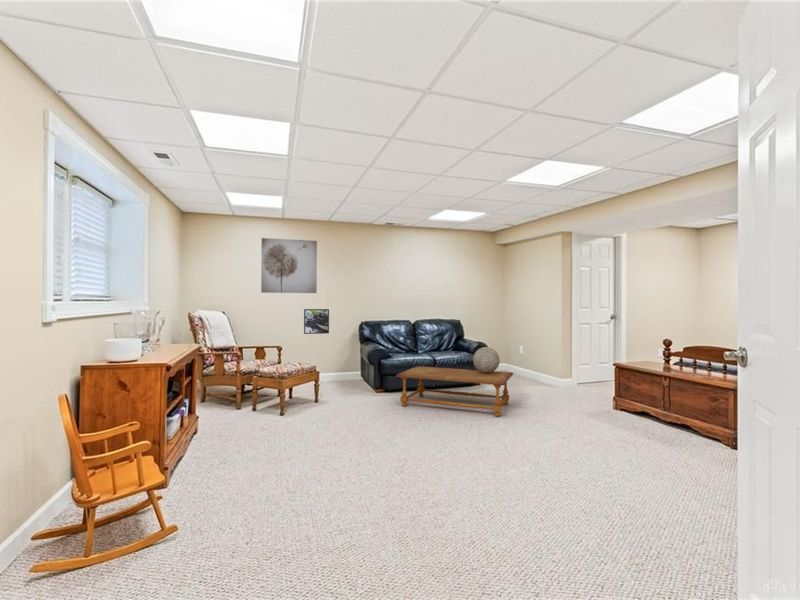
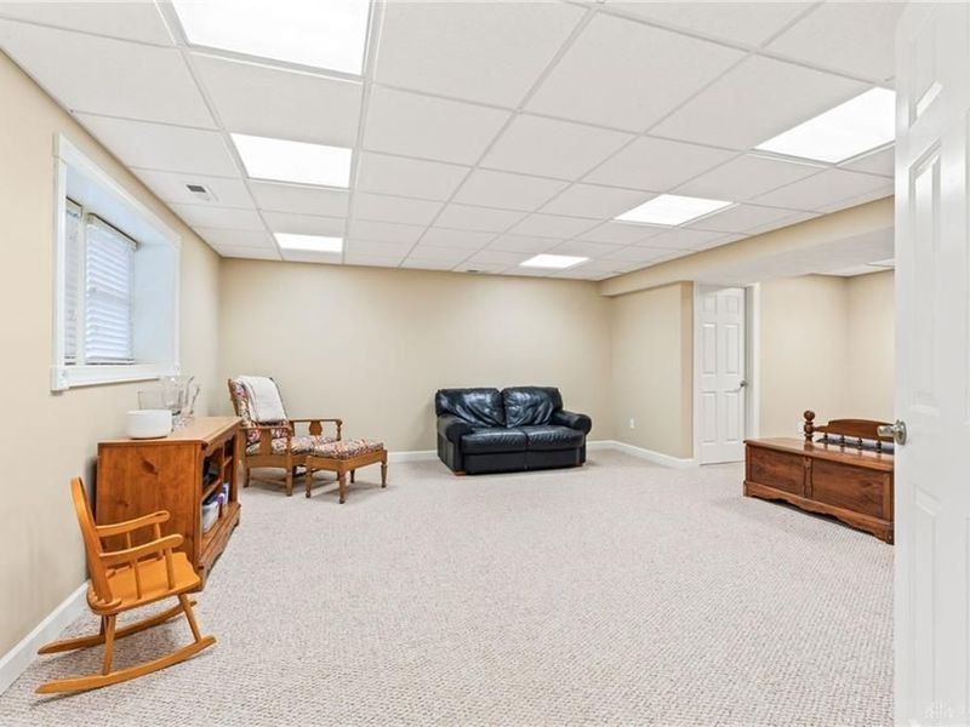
- coffee table [395,365,514,418]
- wall art [260,237,318,294]
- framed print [303,308,330,335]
- decorative sphere [472,346,501,373]
